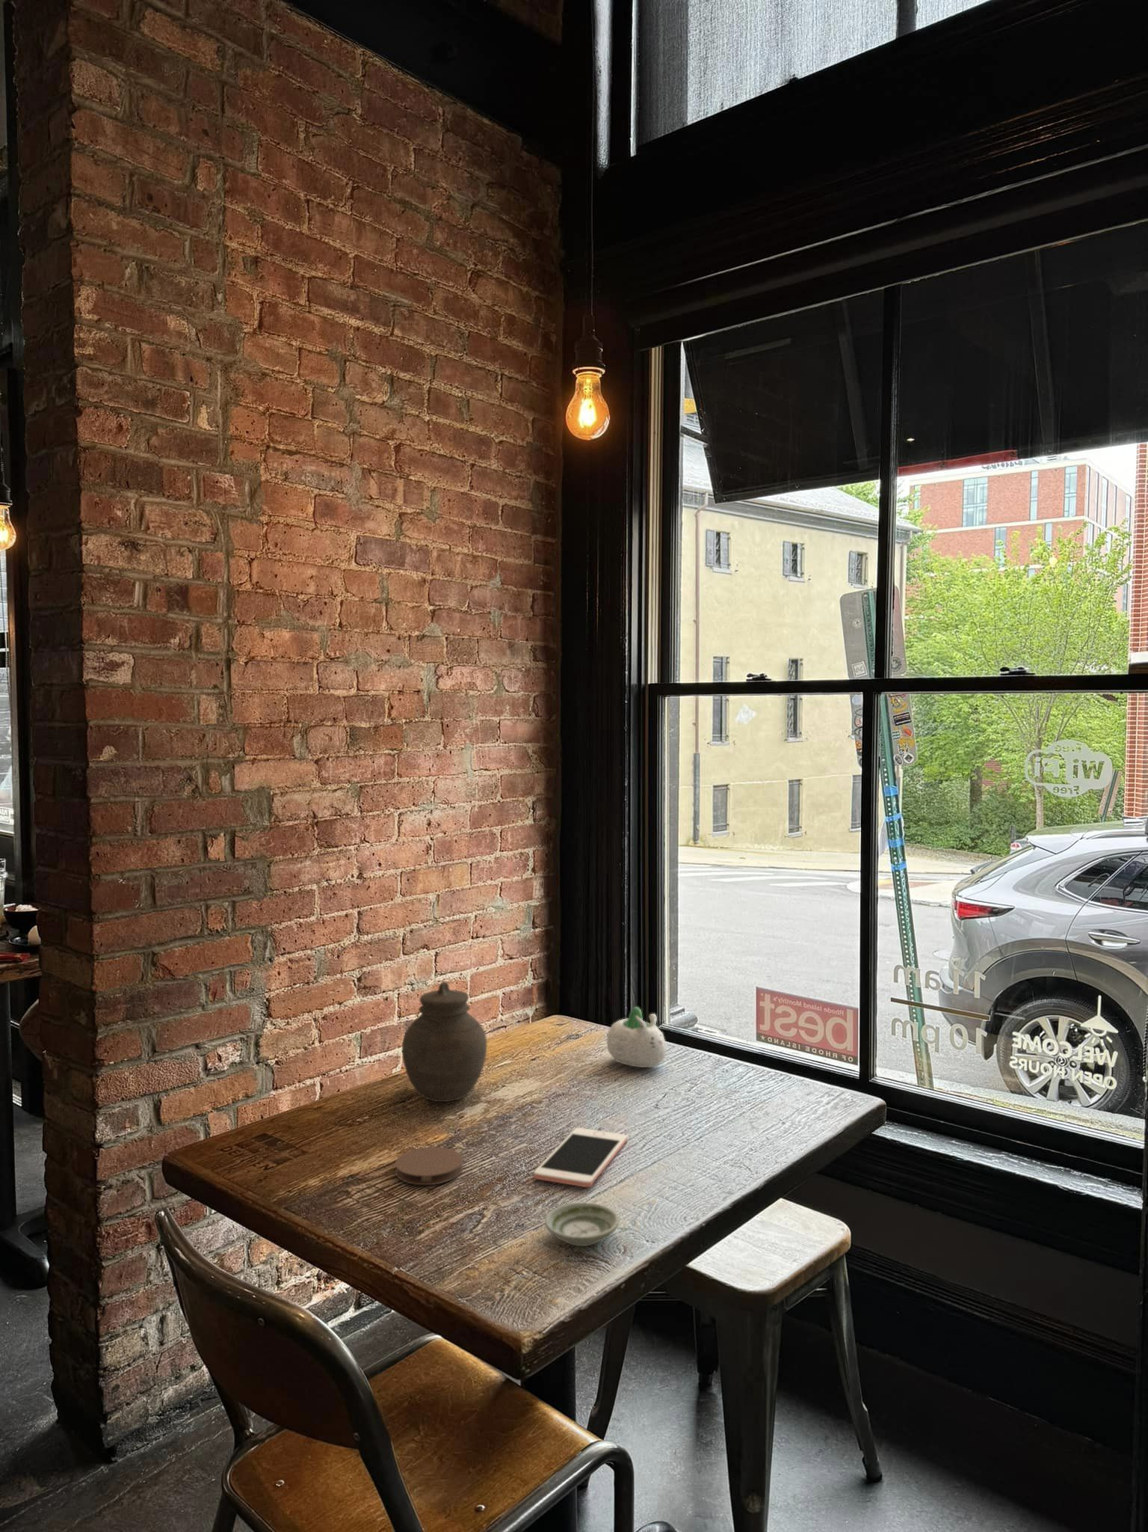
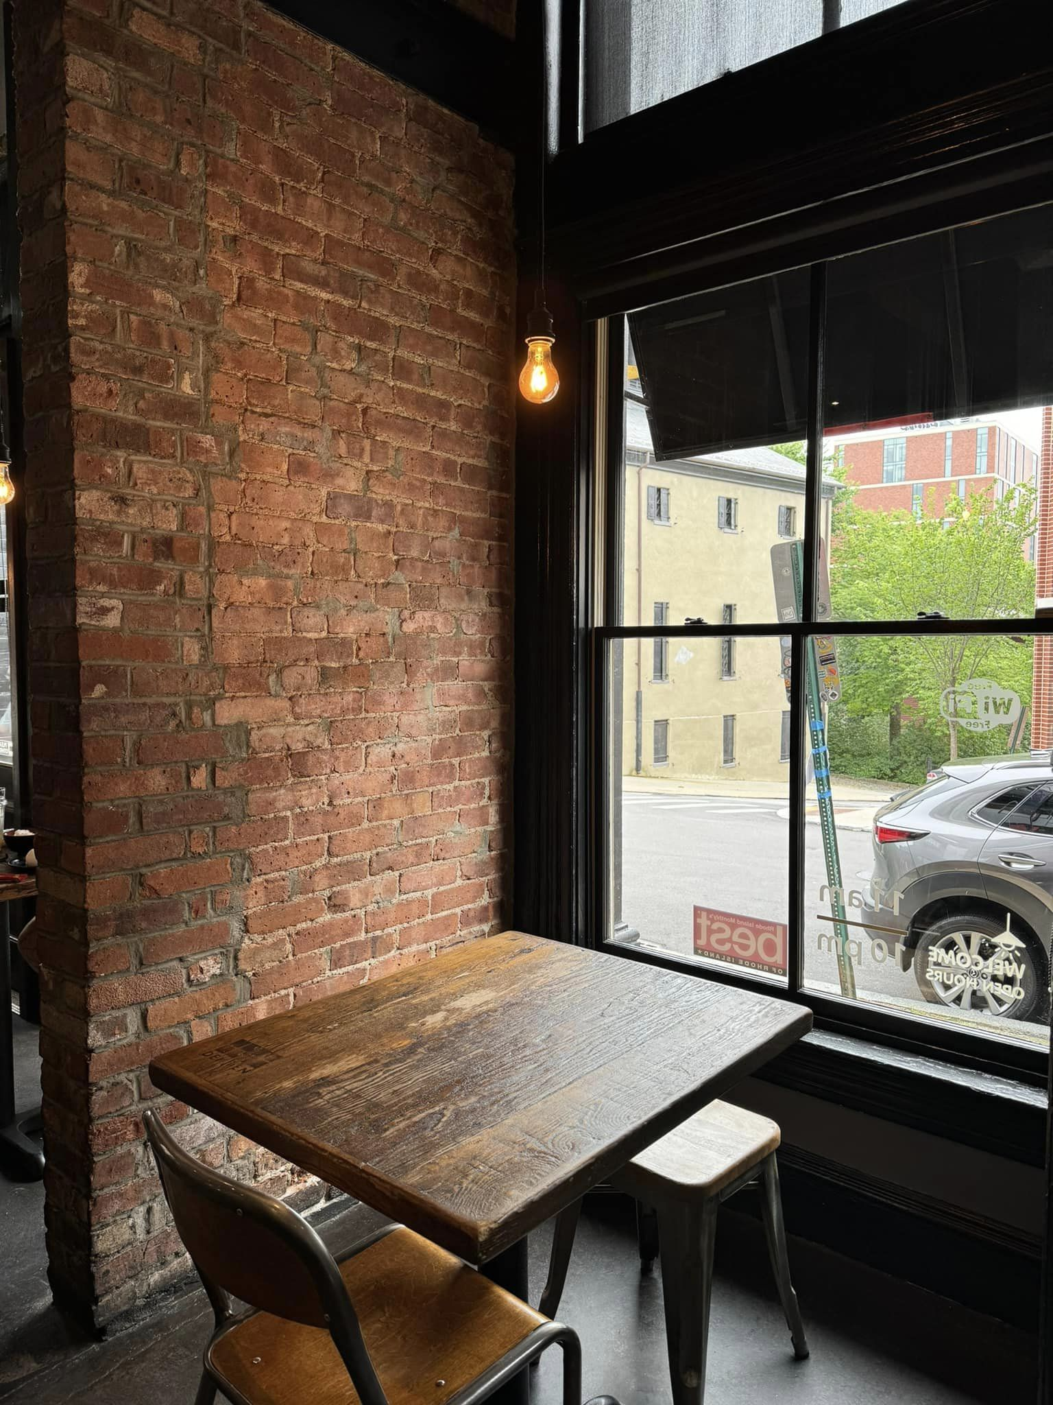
- coaster [394,1146,464,1186]
- succulent planter [607,1006,667,1069]
- cell phone [533,1128,628,1188]
- saucer [544,1201,620,1247]
- jar [402,982,487,1103]
